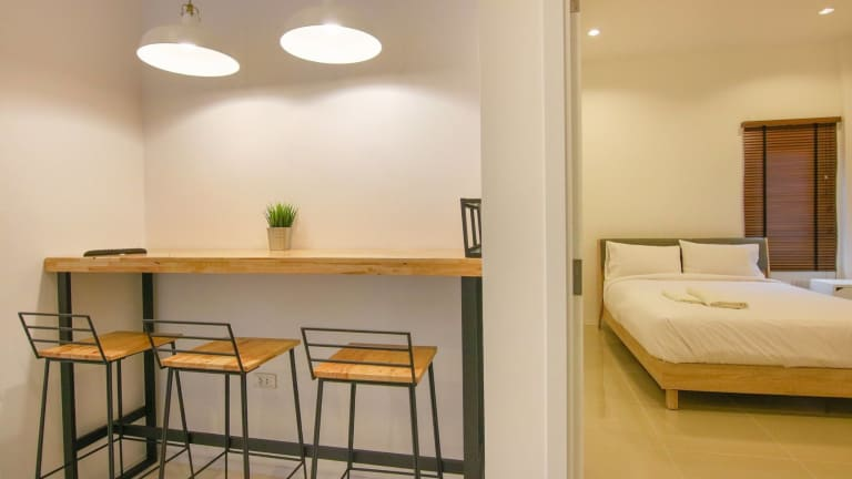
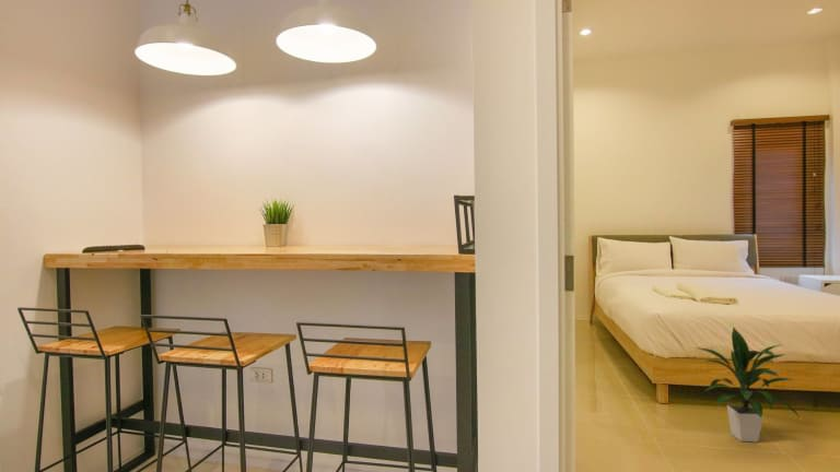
+ indoor plant [695,326,800,444]
